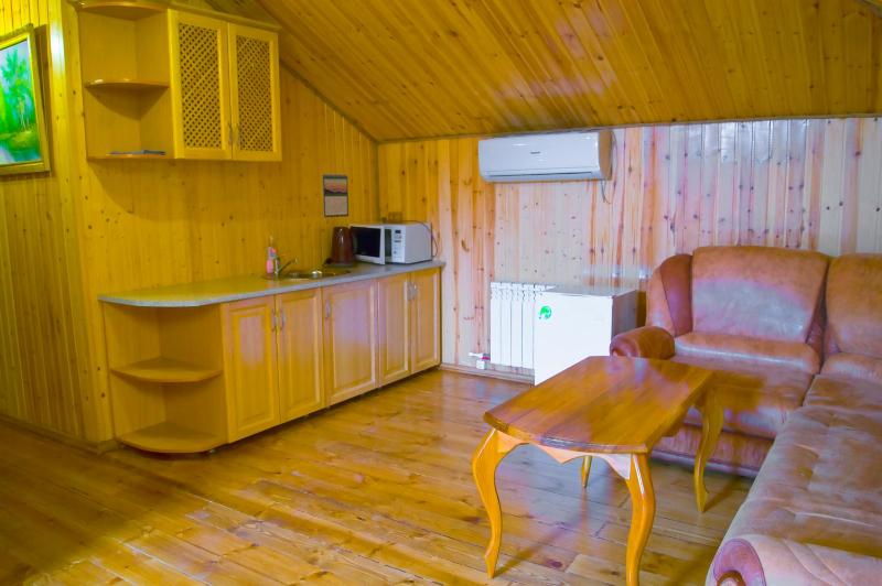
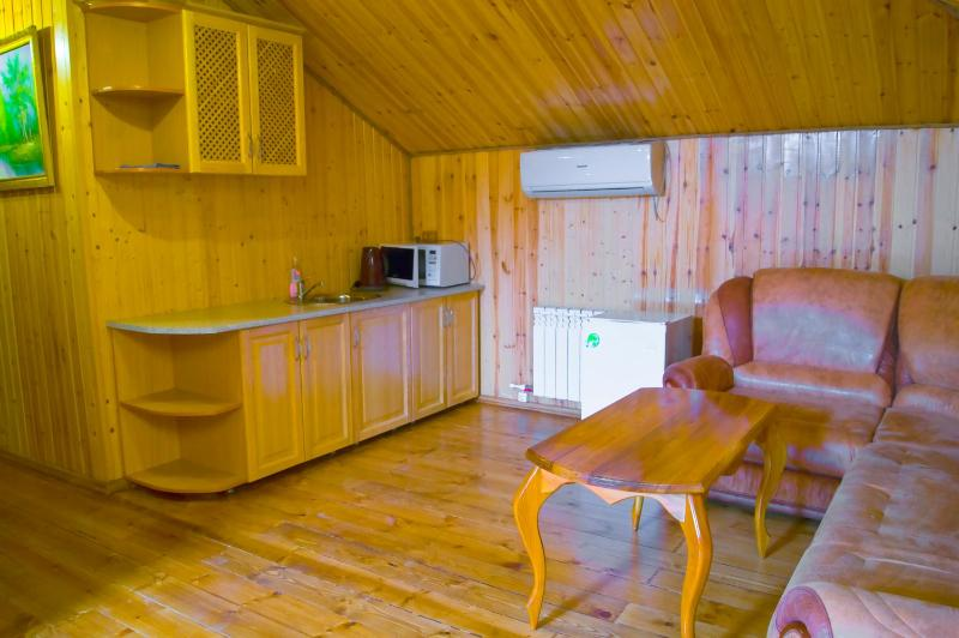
- calendar [321,172,349,218]
